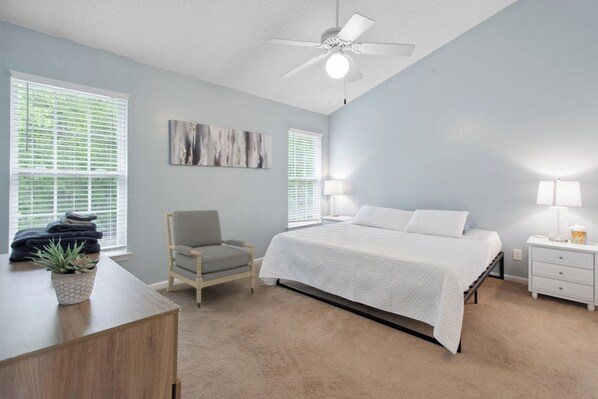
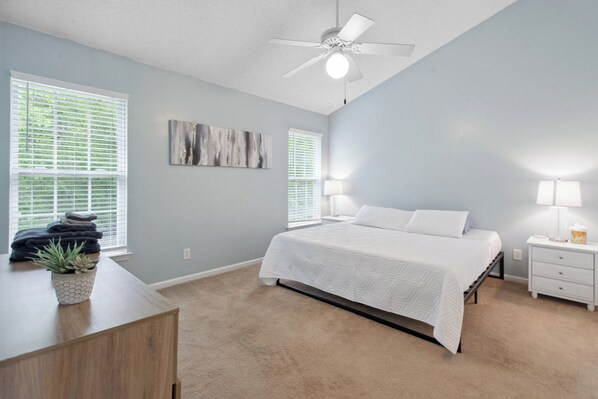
- armchair [164,209,256,309]
